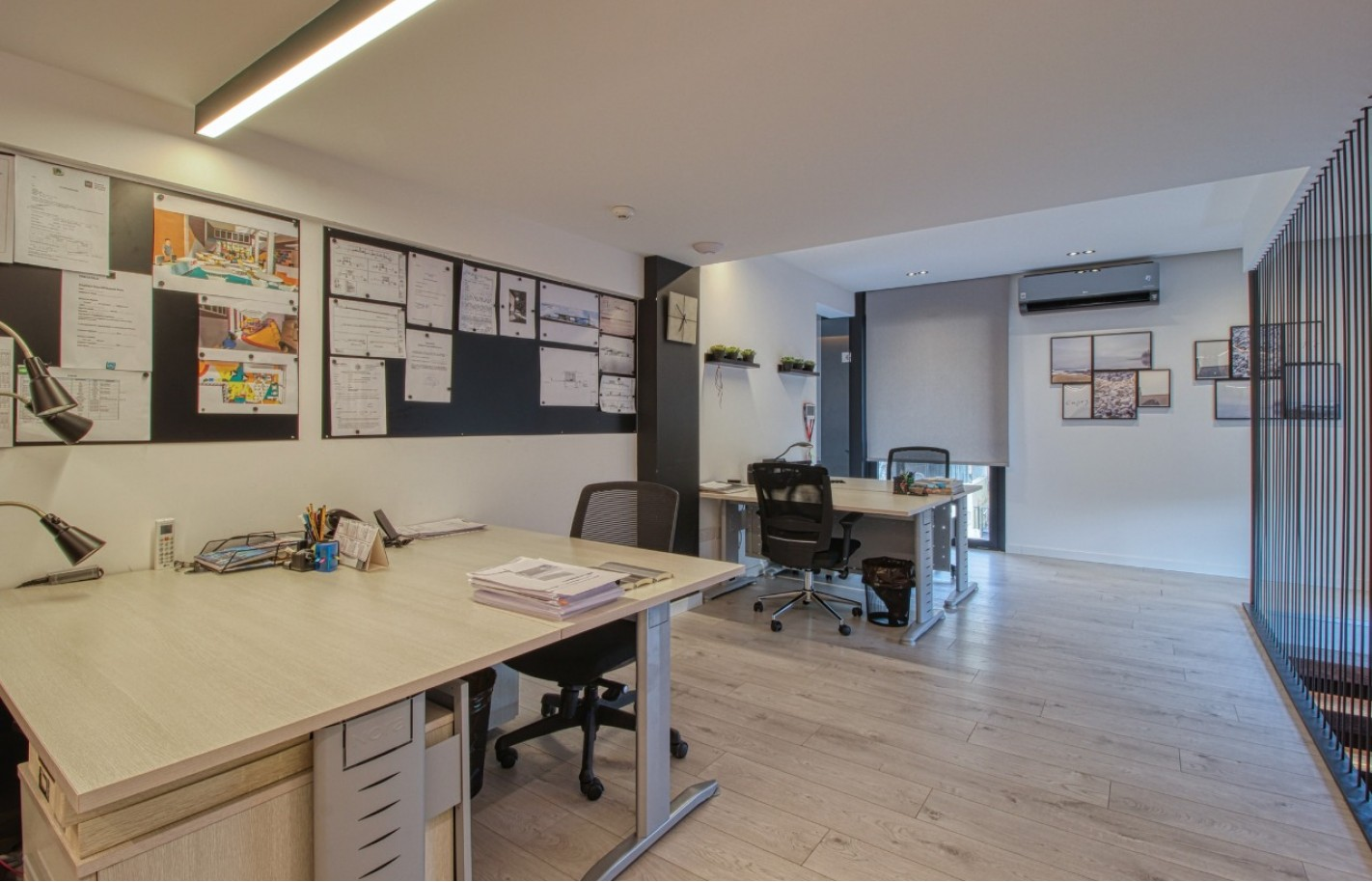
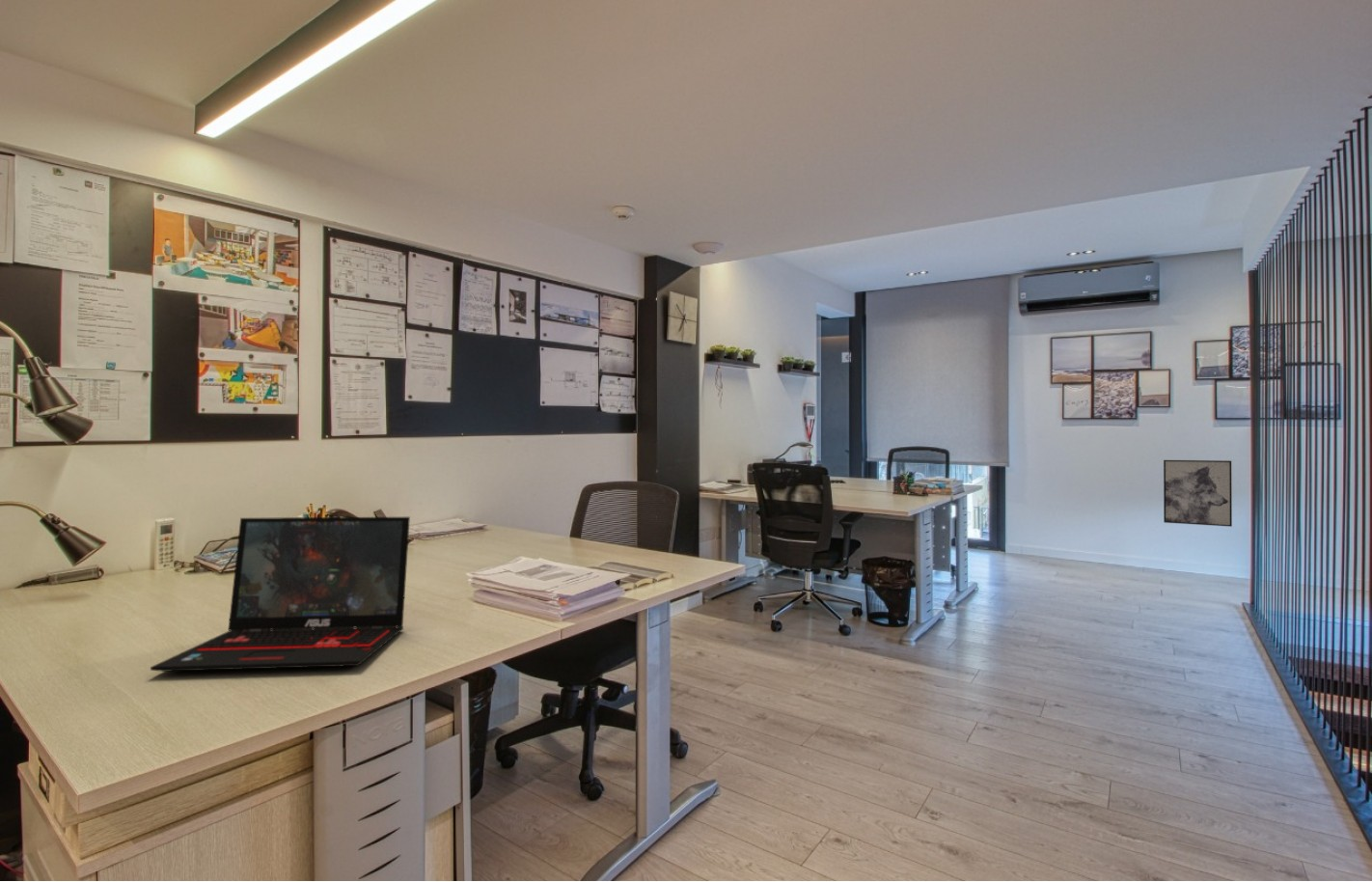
+ wall art [1163,459,1233,528]
+ laptop [150,516,411,673]
